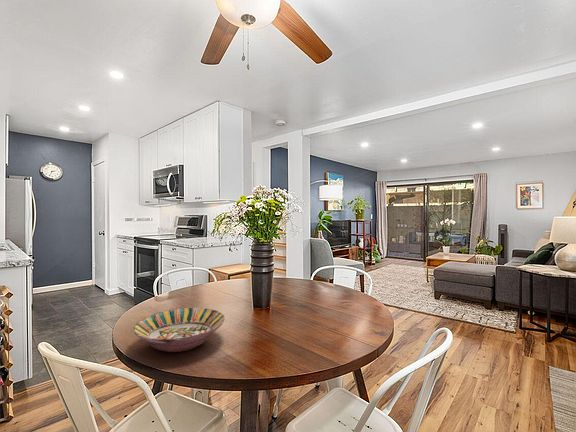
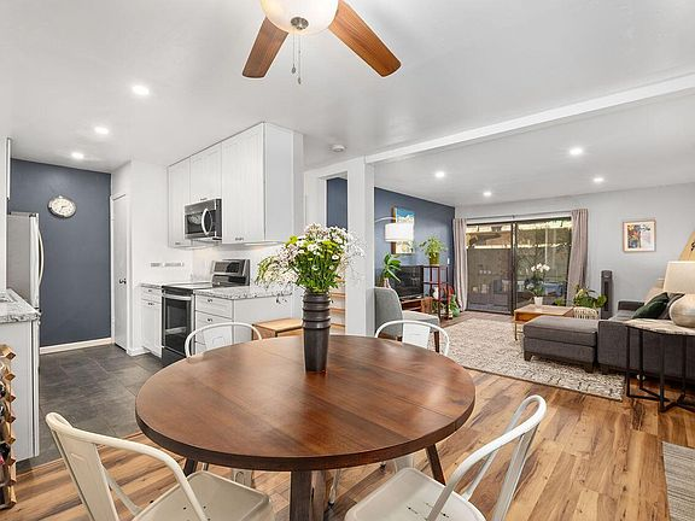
- serving bowl [132,307,226,353]
